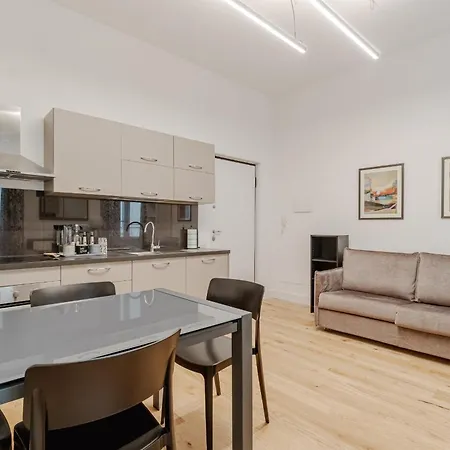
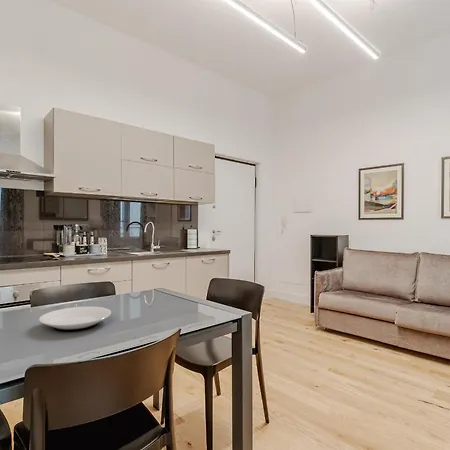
+ plate [38,306,112,333]
